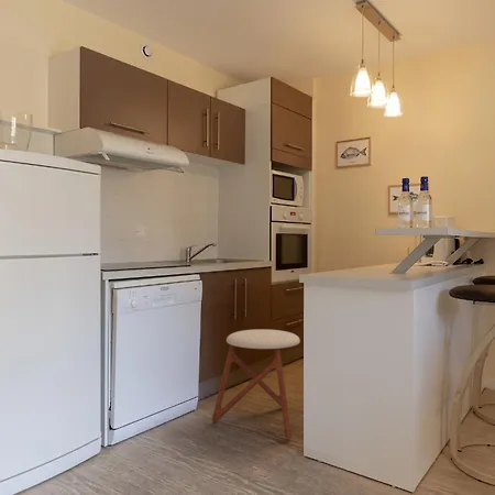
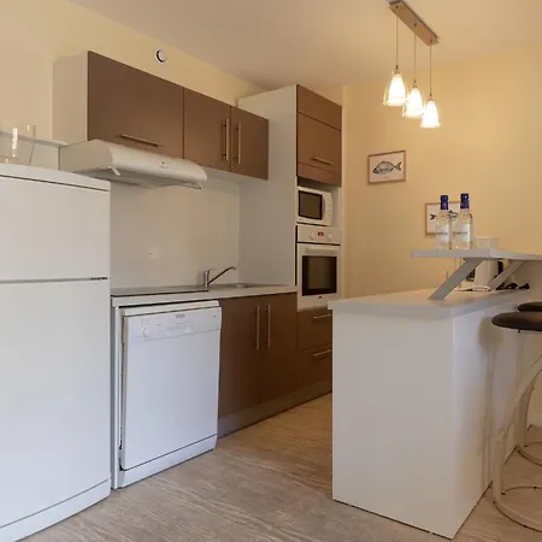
- stool [211,328,301,441]
